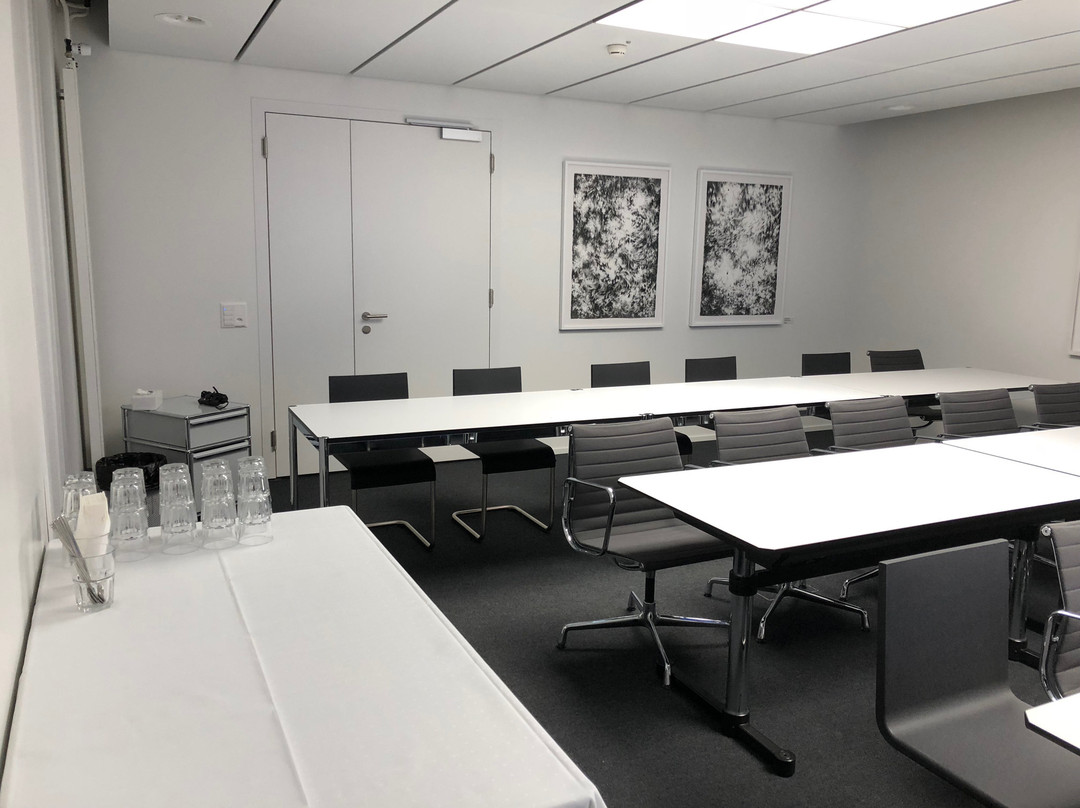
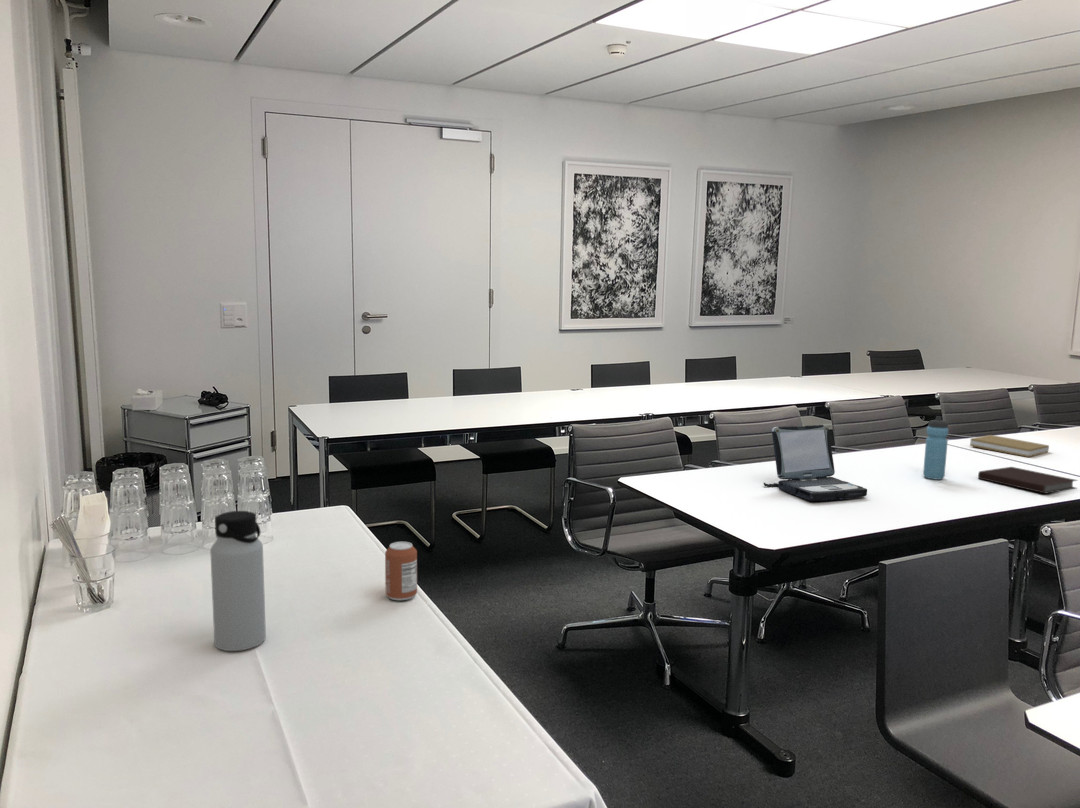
+ book [969,434,1050,458]
+ notebook [977,466,1079,494]
+ laptop [763,424,868,502]
+ water bottle [922,415,949,481]
+ can [384,541,418,601]
+ water bottle [209,510,267,652]
